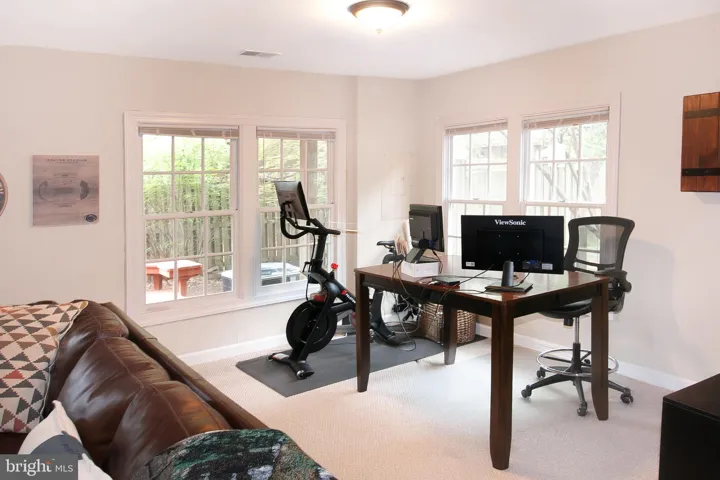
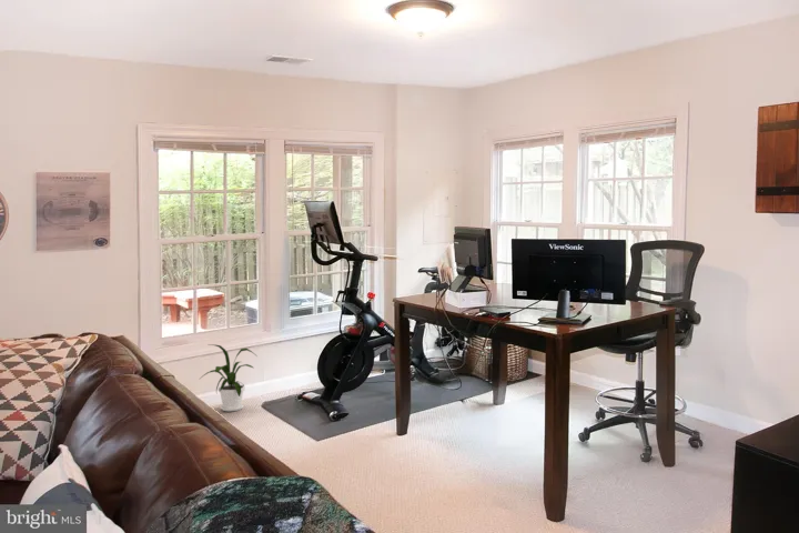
+ house plant [199,343,259,412]
